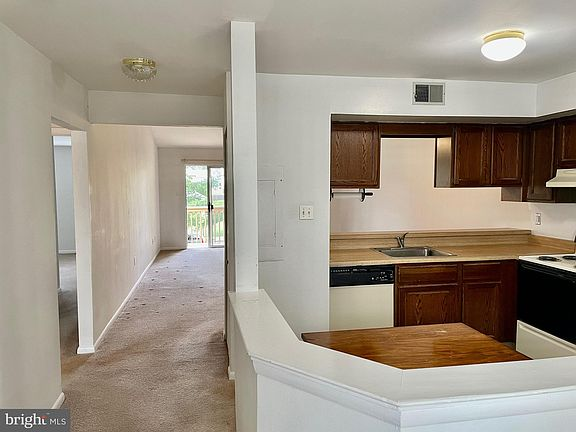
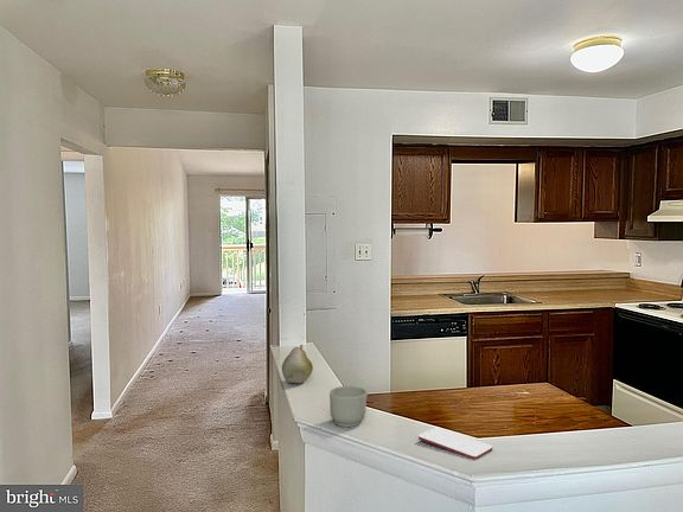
+ mug [328,385,369,428]
+ smartphone [417,427,493,461]
+ fruit [281,344,314,384]
